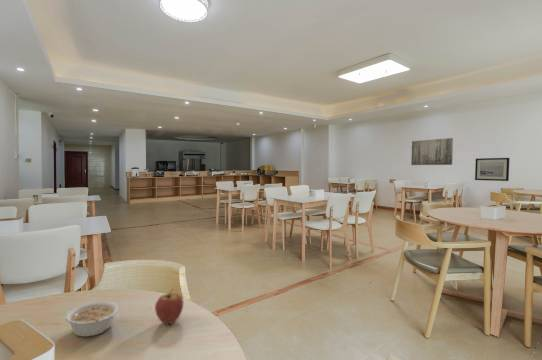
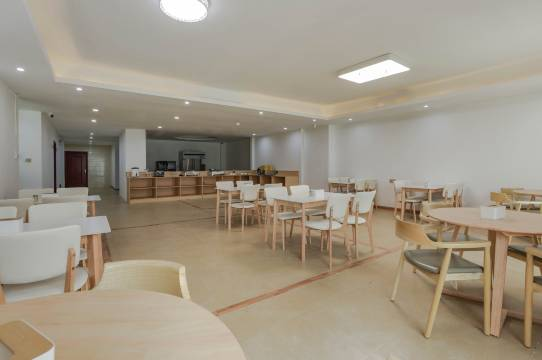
- fruit [154,288,184,325]
- wall art [474,157,510,182]
- wall art [410,137,454,166]
- legume [64,301,120,338]
